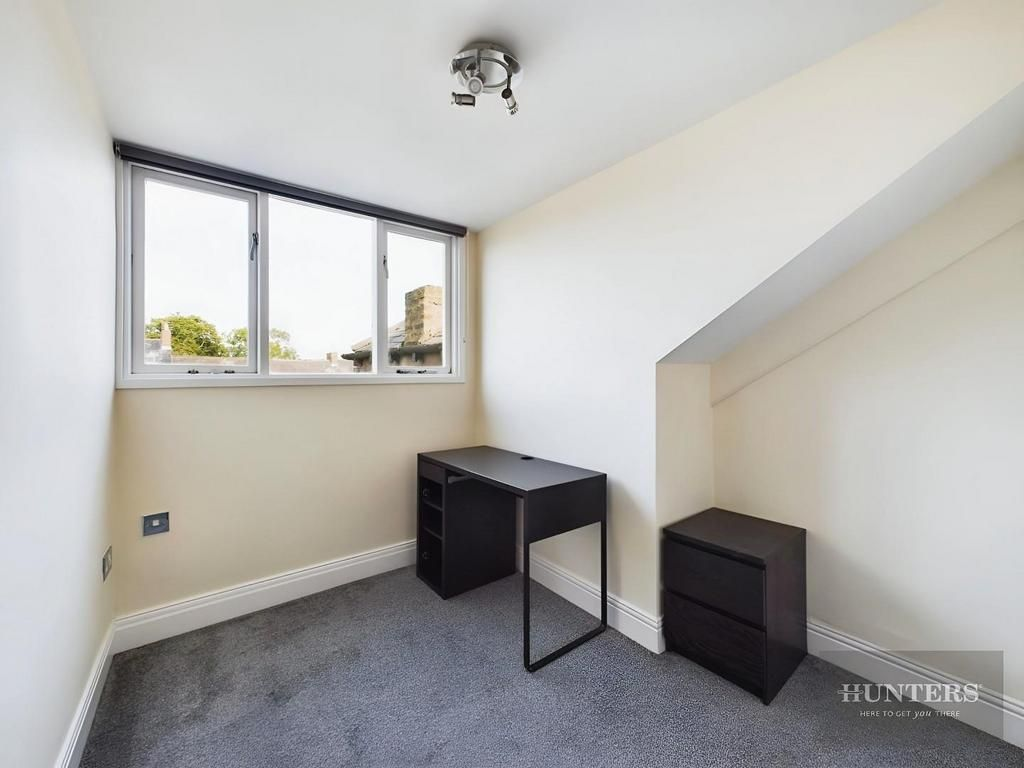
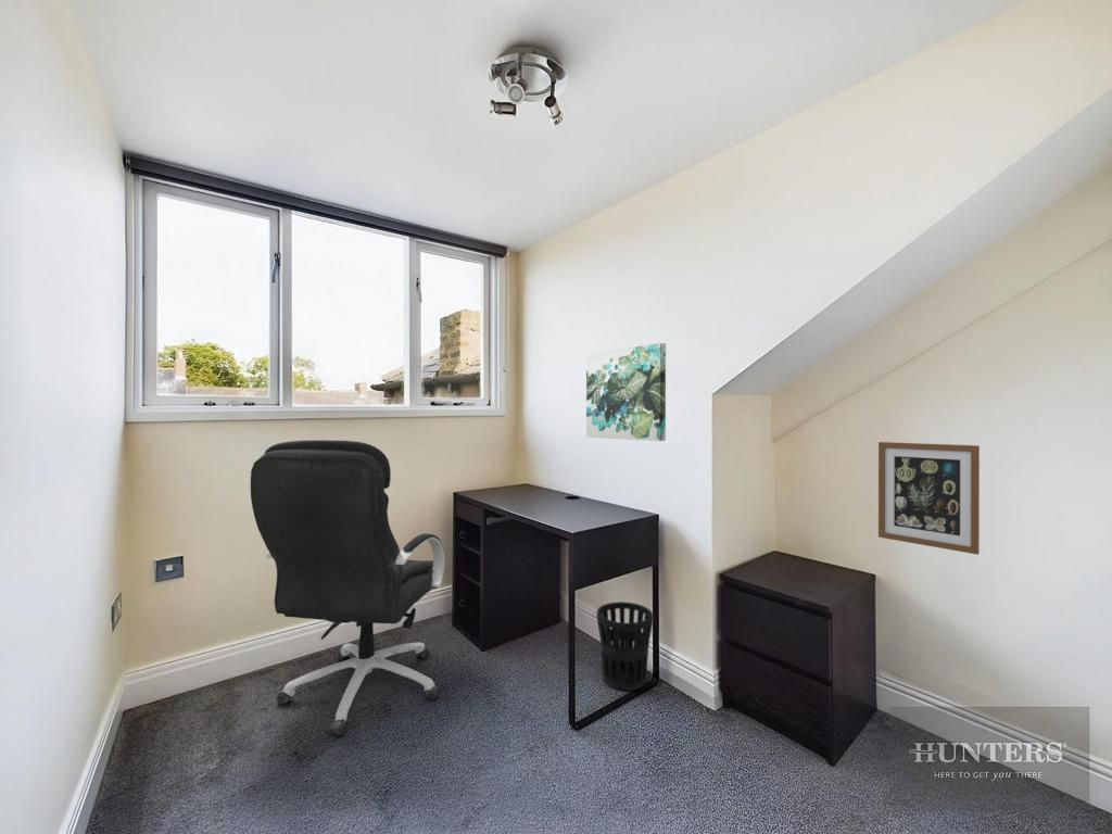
+ office chair [250,439,445,736]
+ wall art [877,441,981,556]
+ wall art [585,342,667,442]
+ wastebasket [595,601,654,692]
